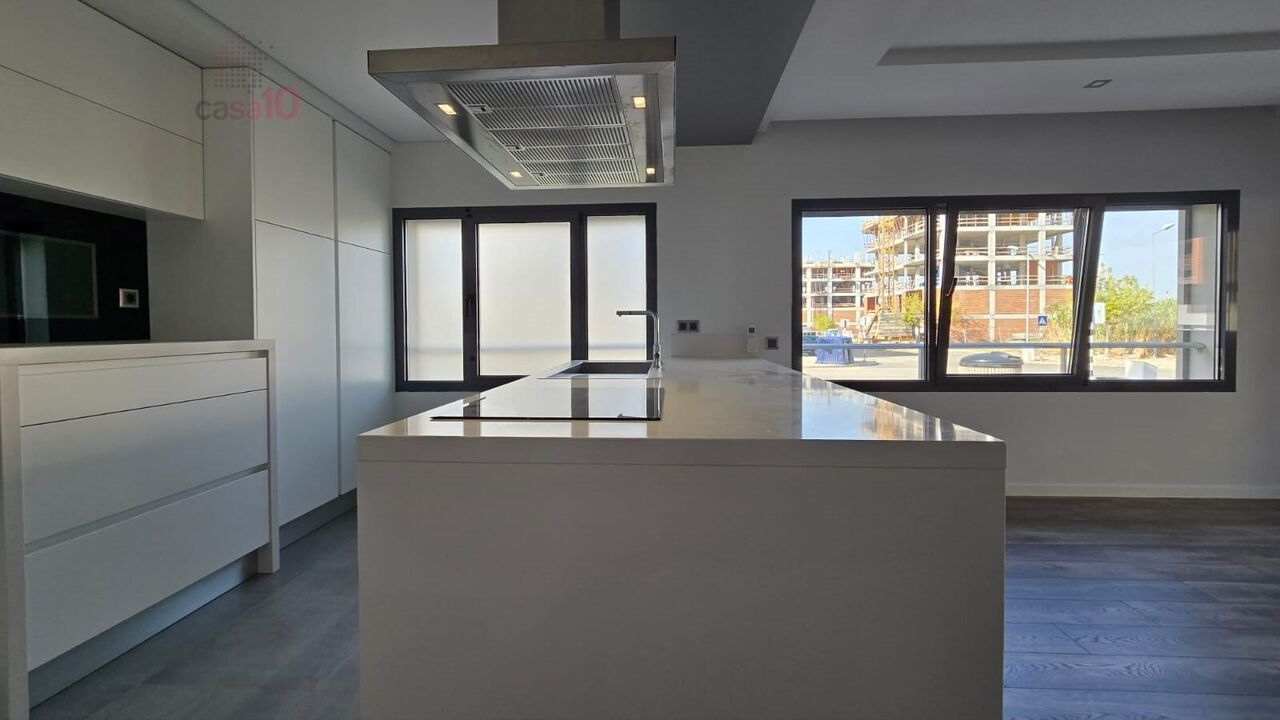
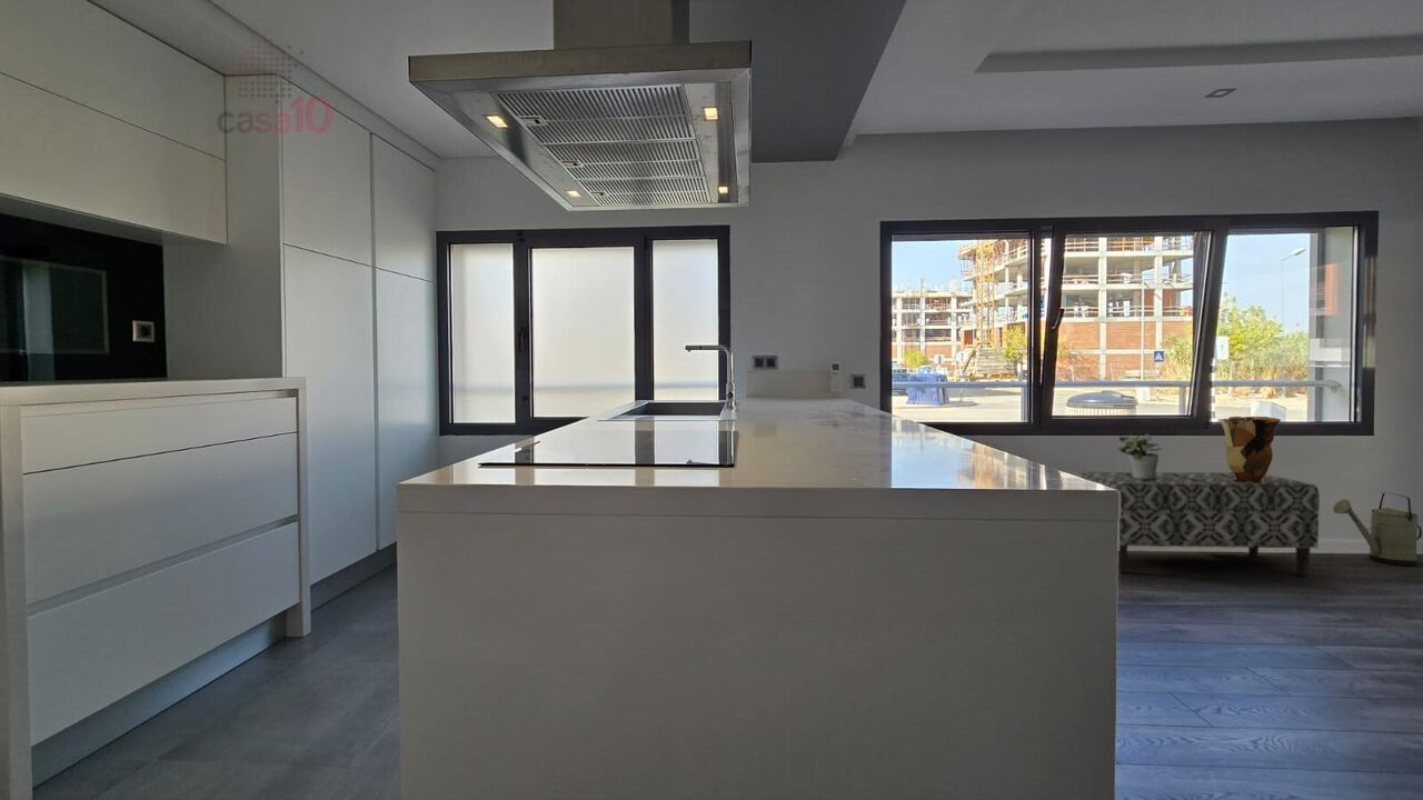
+ potted plant [1117,433,1163,479]
+ decorative vase [1220,416,1282,483]
+ bench [1078,471,1321,577]
+ watering can [1332,491,1423,567]
